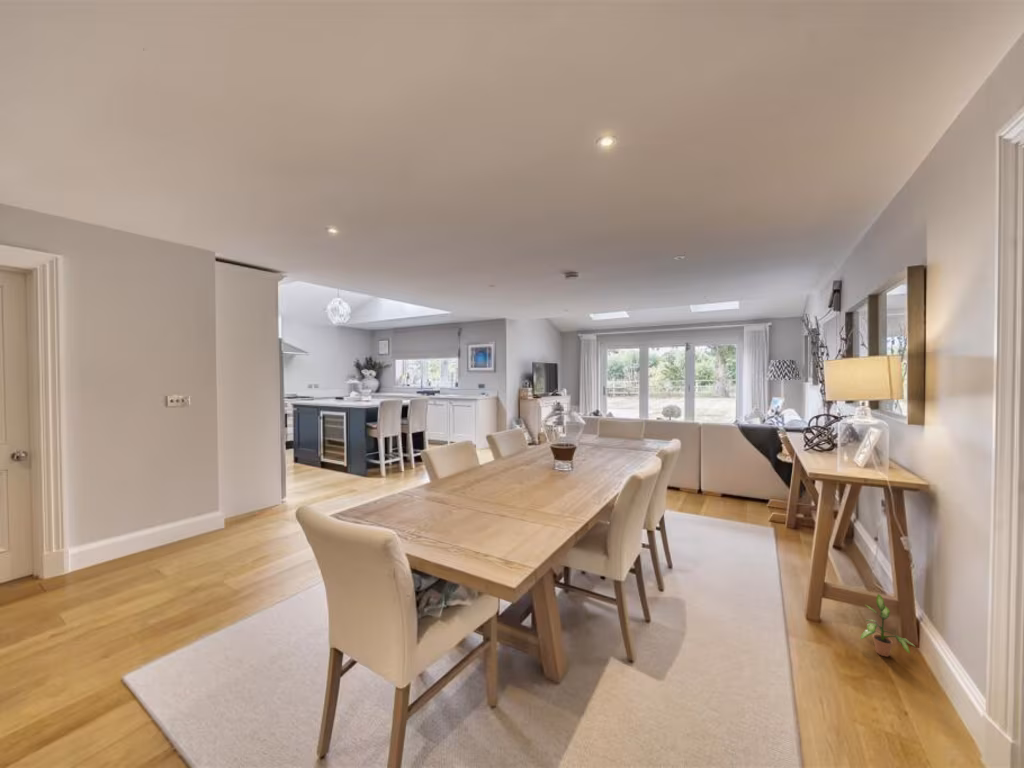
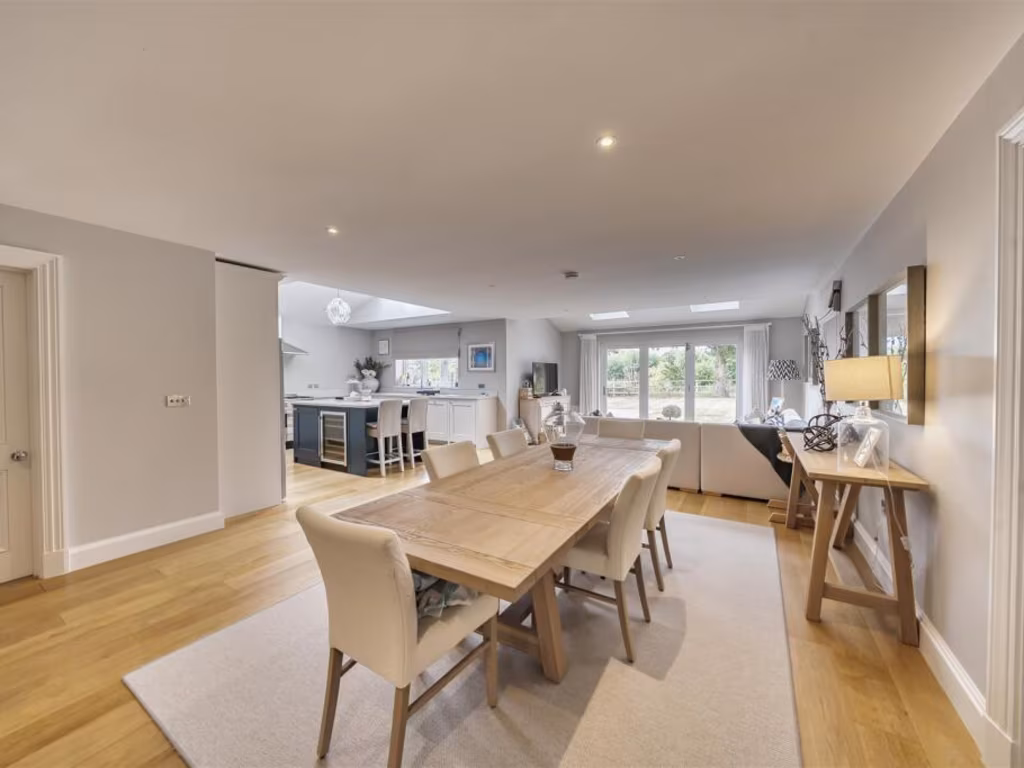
- potted plant [859,593,915,658]
